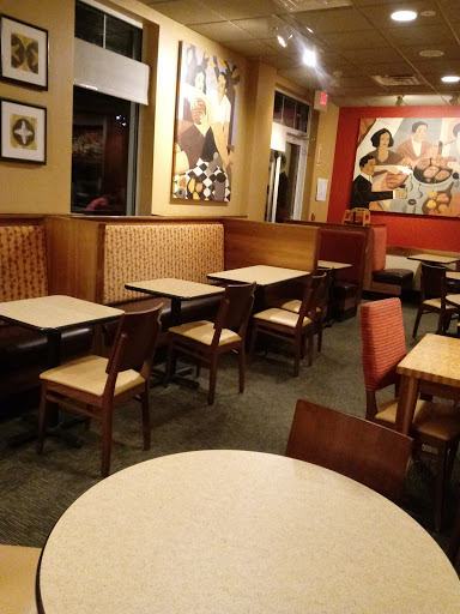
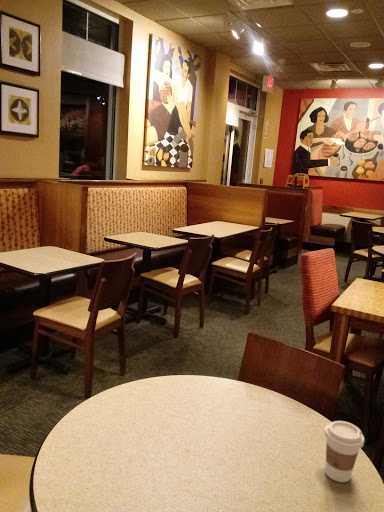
+ coffee cup [324,420,365,483]
